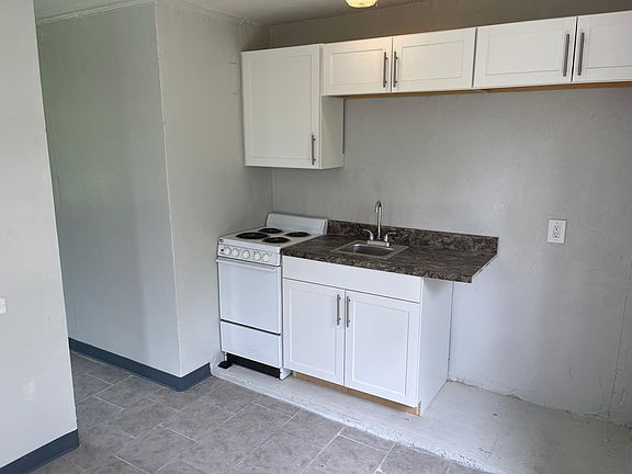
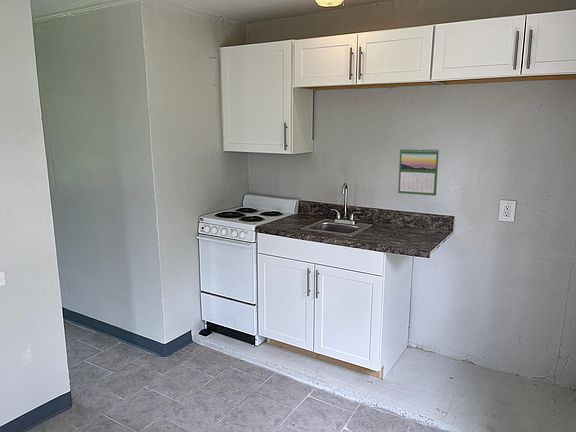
+ calendar [397,147,440,197]
